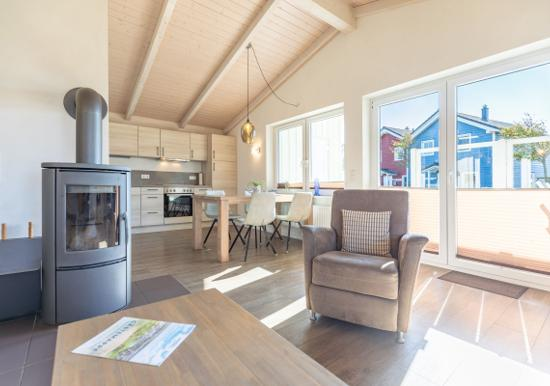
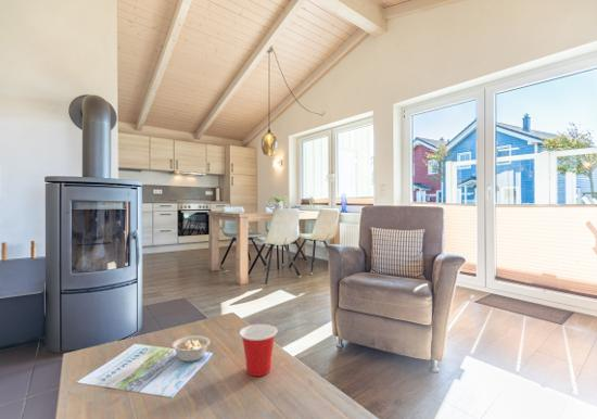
+ legume [170,334,212,363]
+ cup [239,323,278,377]
